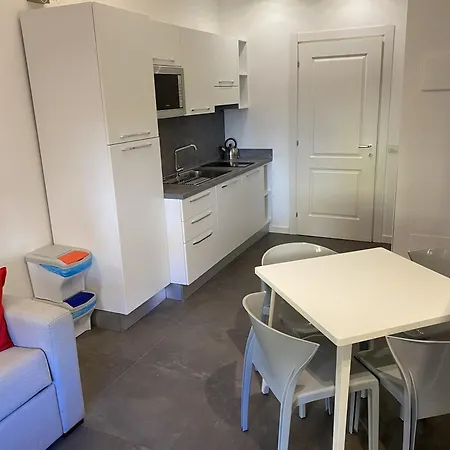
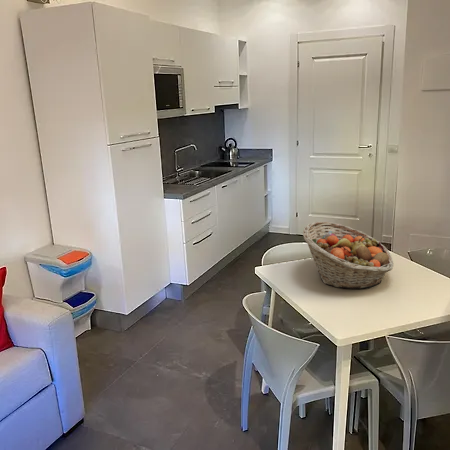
+ fruit basket [302,221,394,290]
